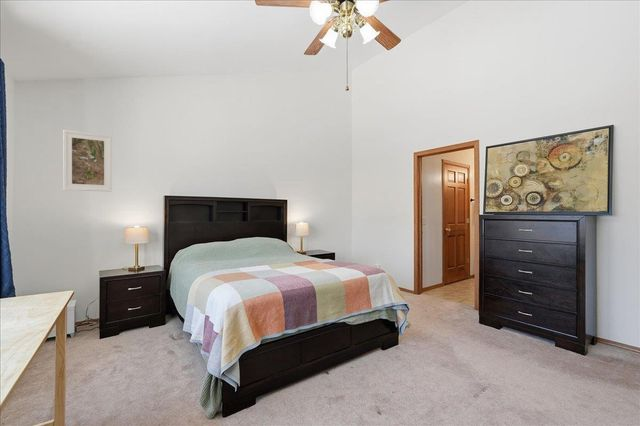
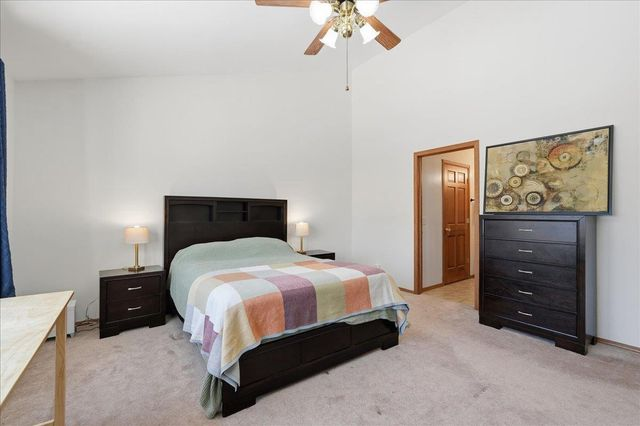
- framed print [62,129,113,193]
